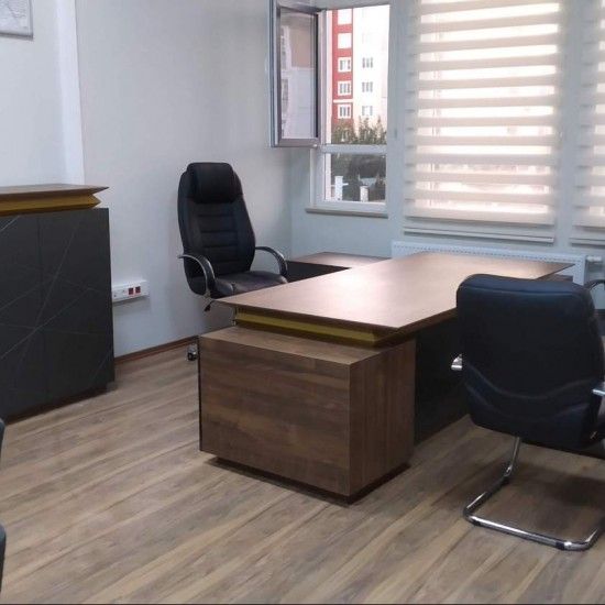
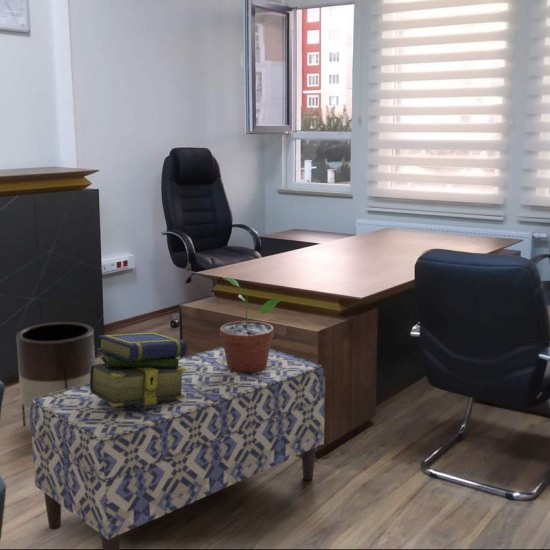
+ planter [15,321,96,427]
+ potted plant [219,276,282,372]
+ bench [29,345,326,550]
+ stack of books [90,332,188,407]
